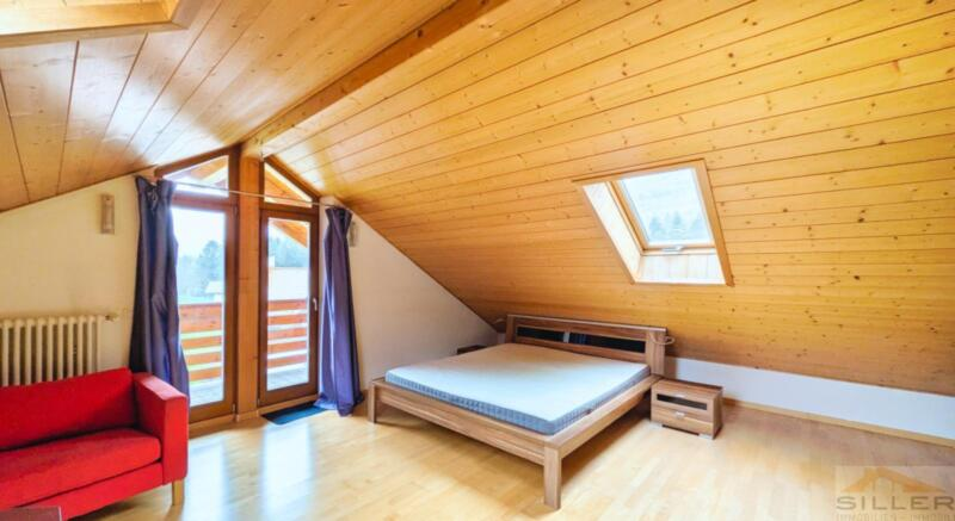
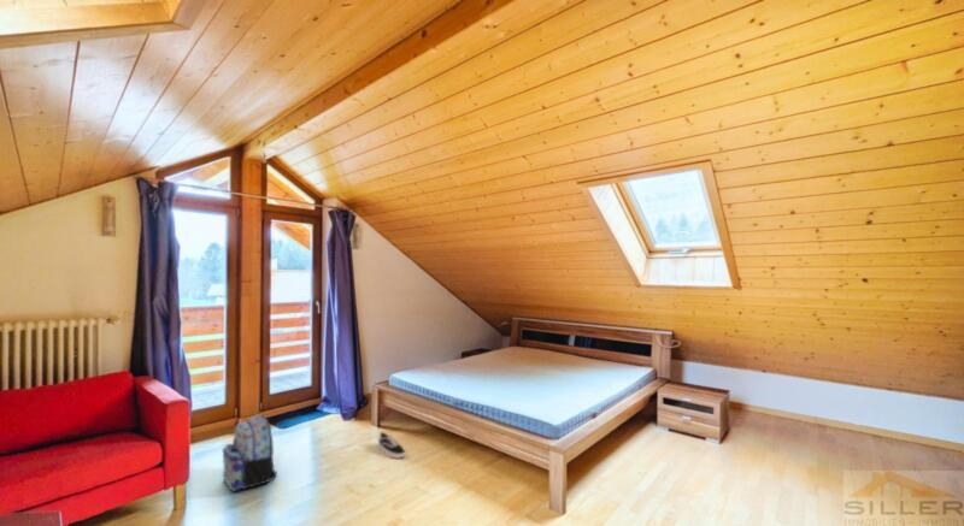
+ backpack [222,413,278,492]
+ shoe [377,431,406,460]
